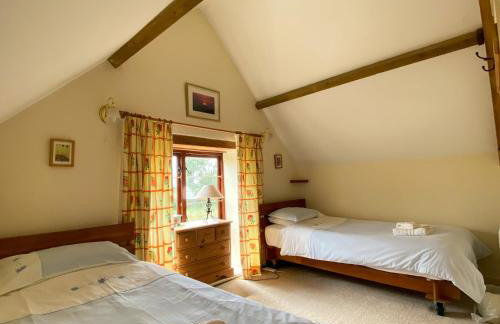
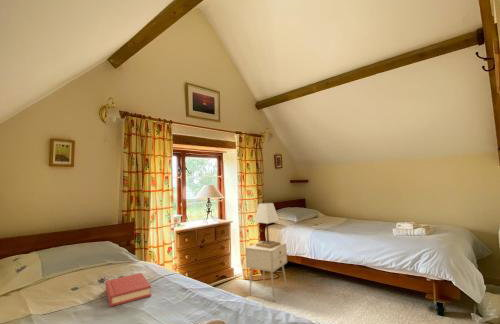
+ nightstand [244,240,289,303]
+ hardback book [105,272,152,308]
+ lamp [254,202,281,249]
